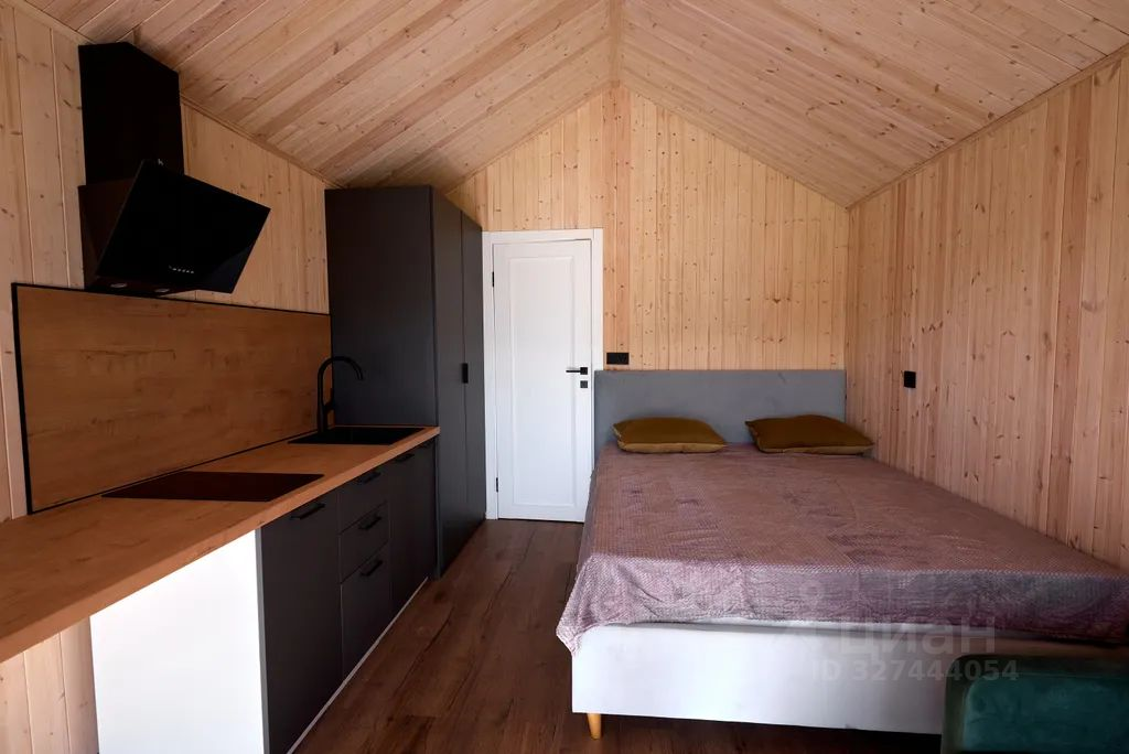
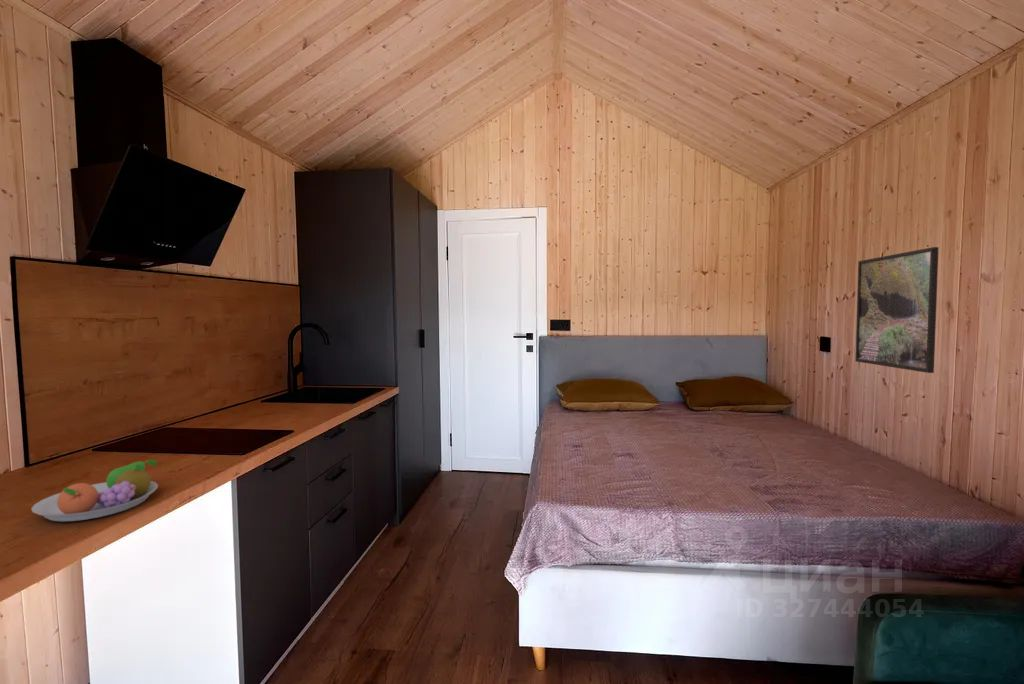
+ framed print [854,246,940,374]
+ fruit bowl [30,459,159,522]
